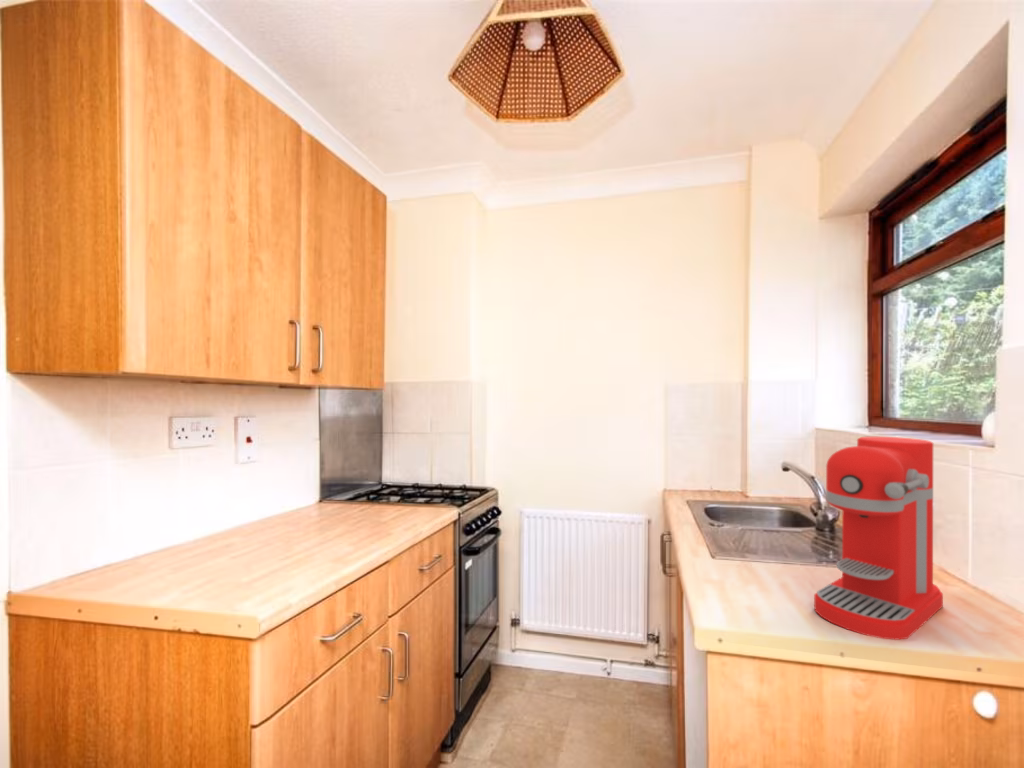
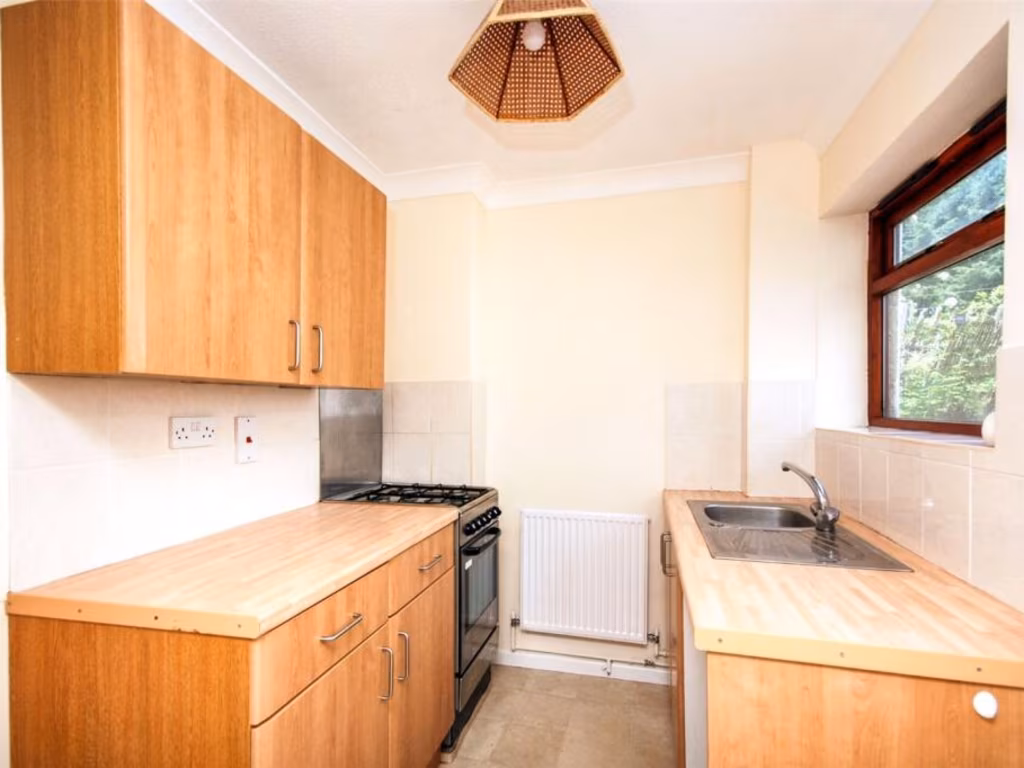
- coffee maker [813,436,944,641]
